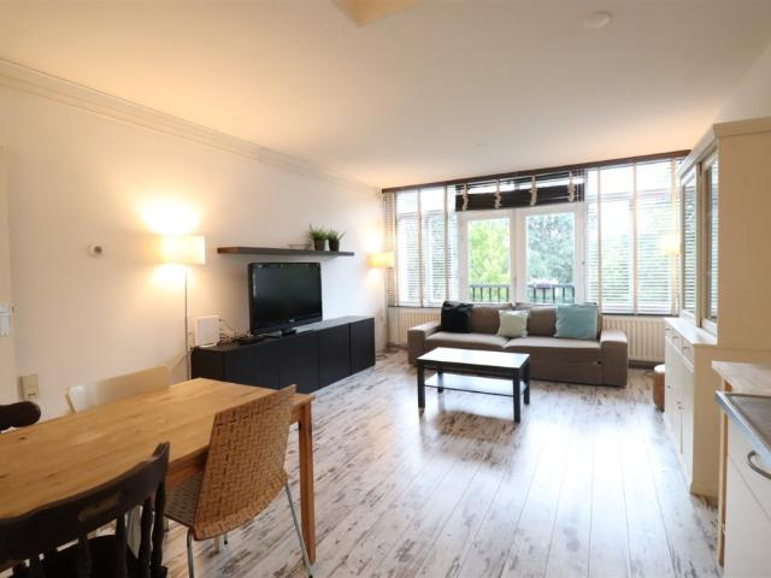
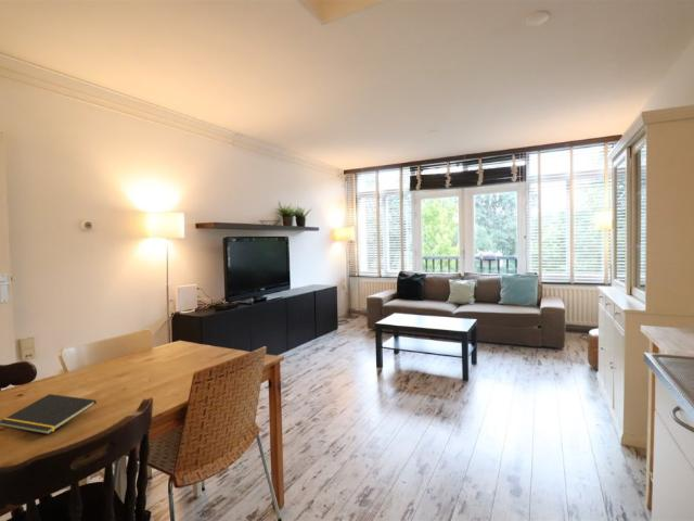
+ notepad [0,393,98,435]
